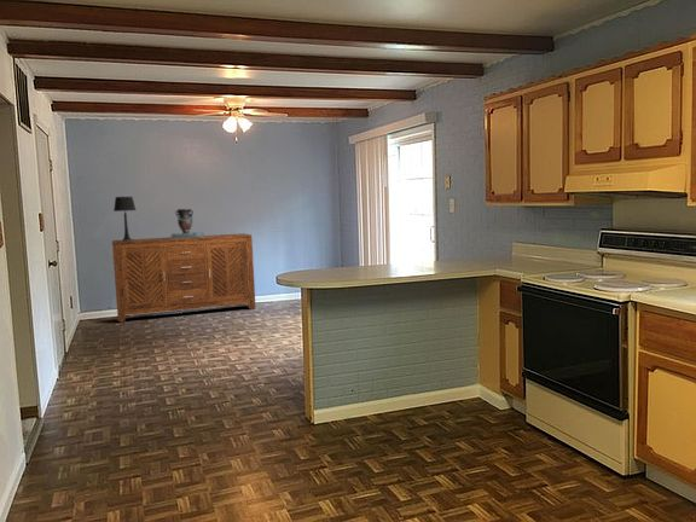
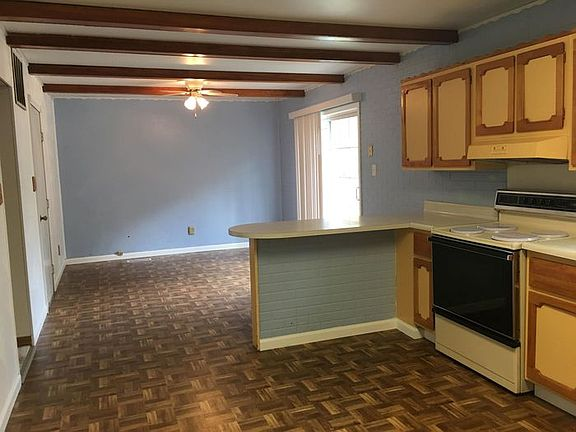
- decorative urn [169,208,205,239]
- sideboard [111,232,256,323]
- table lamp [112,196,137,242]
